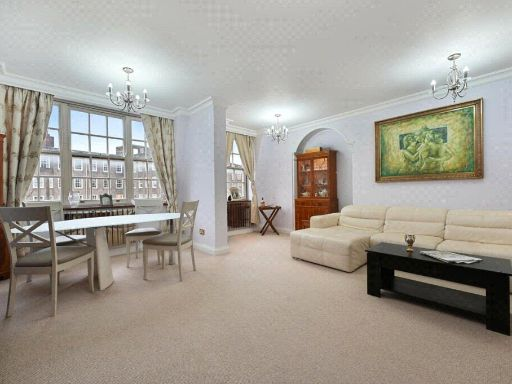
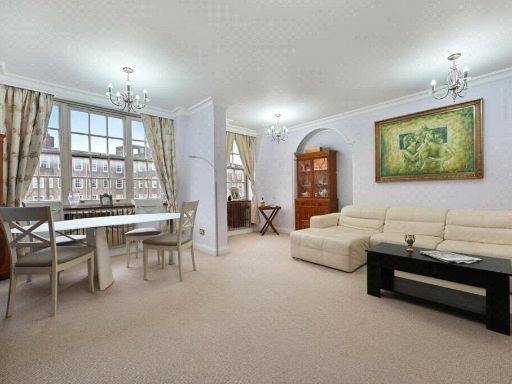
+ street lamp [187,154,219,257]
